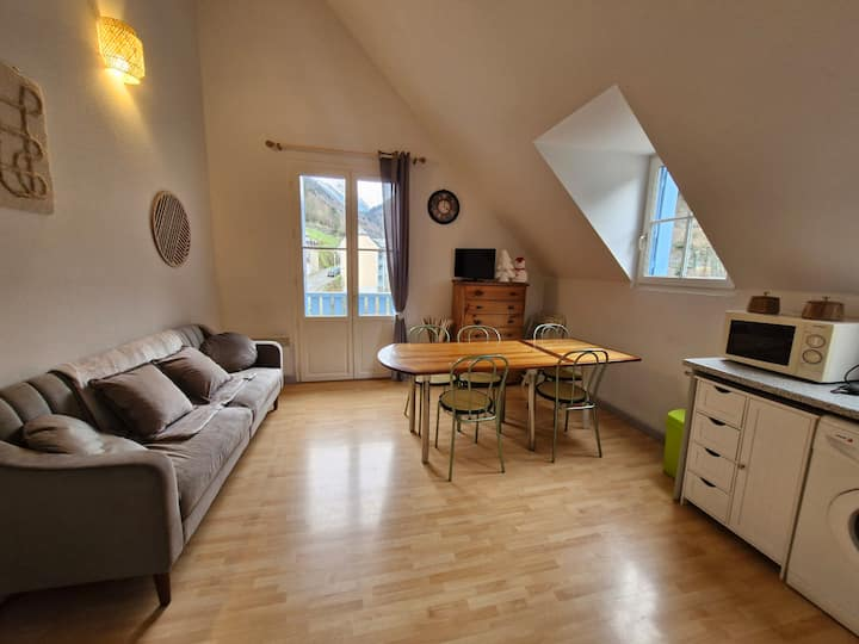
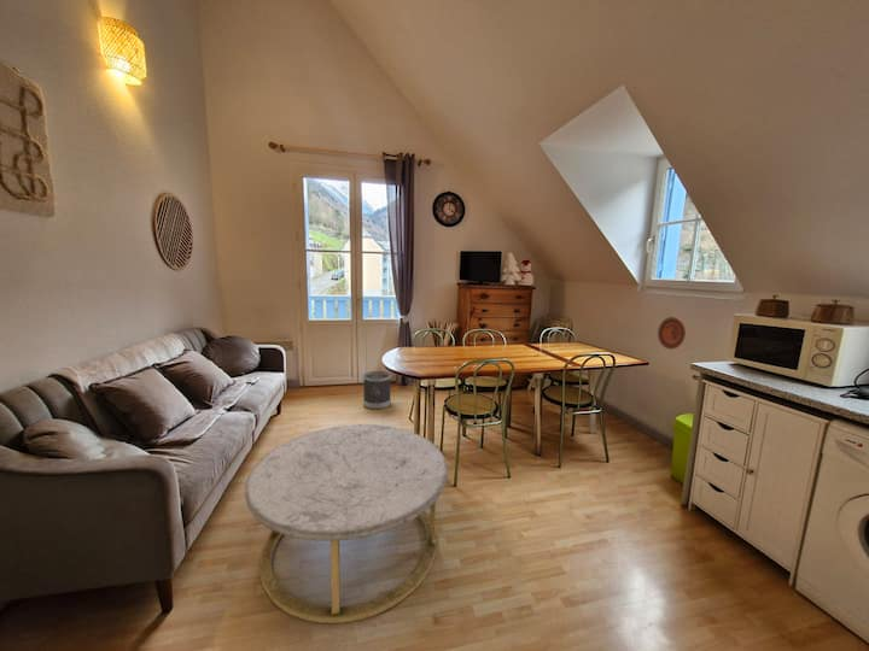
+ wastebasket [362,370,392,411]
+ decorative plate [657,316,687,350]
+ coffee table [244,423,449,624]
